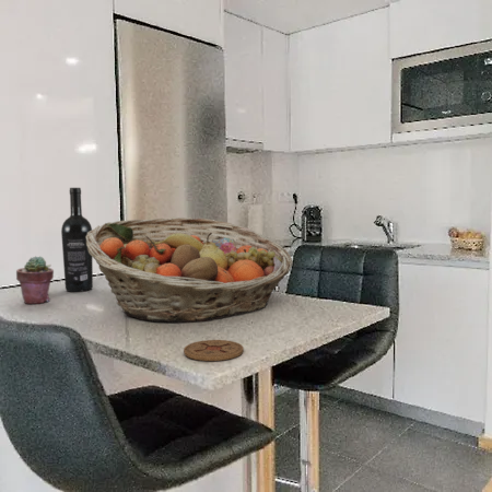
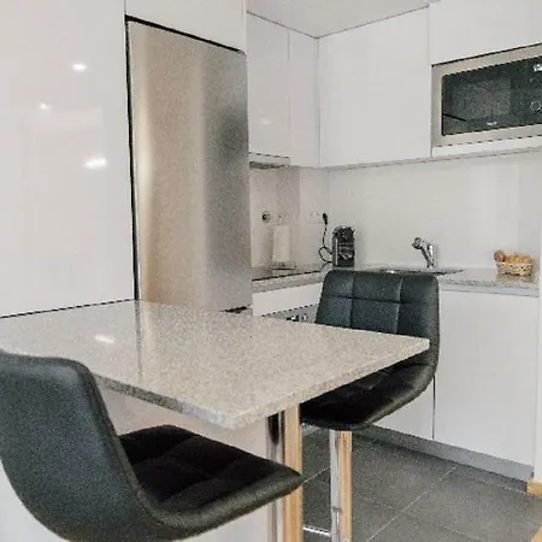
- fruit basket [86,216,294,324]
- wine bottle [60,187,94,293]
- coaster [183,339,245,362]
- potted succulent [15,255,55,305]
